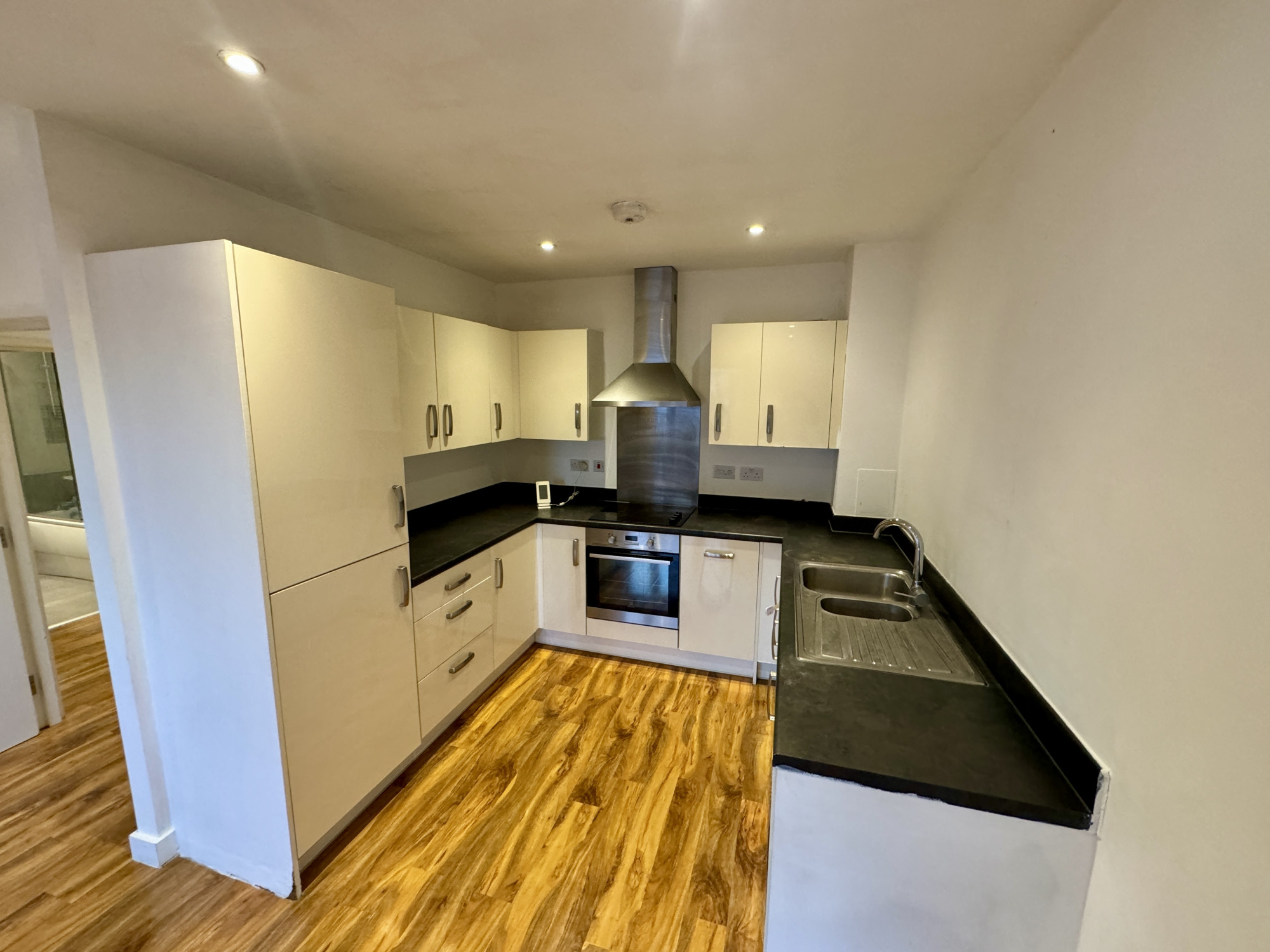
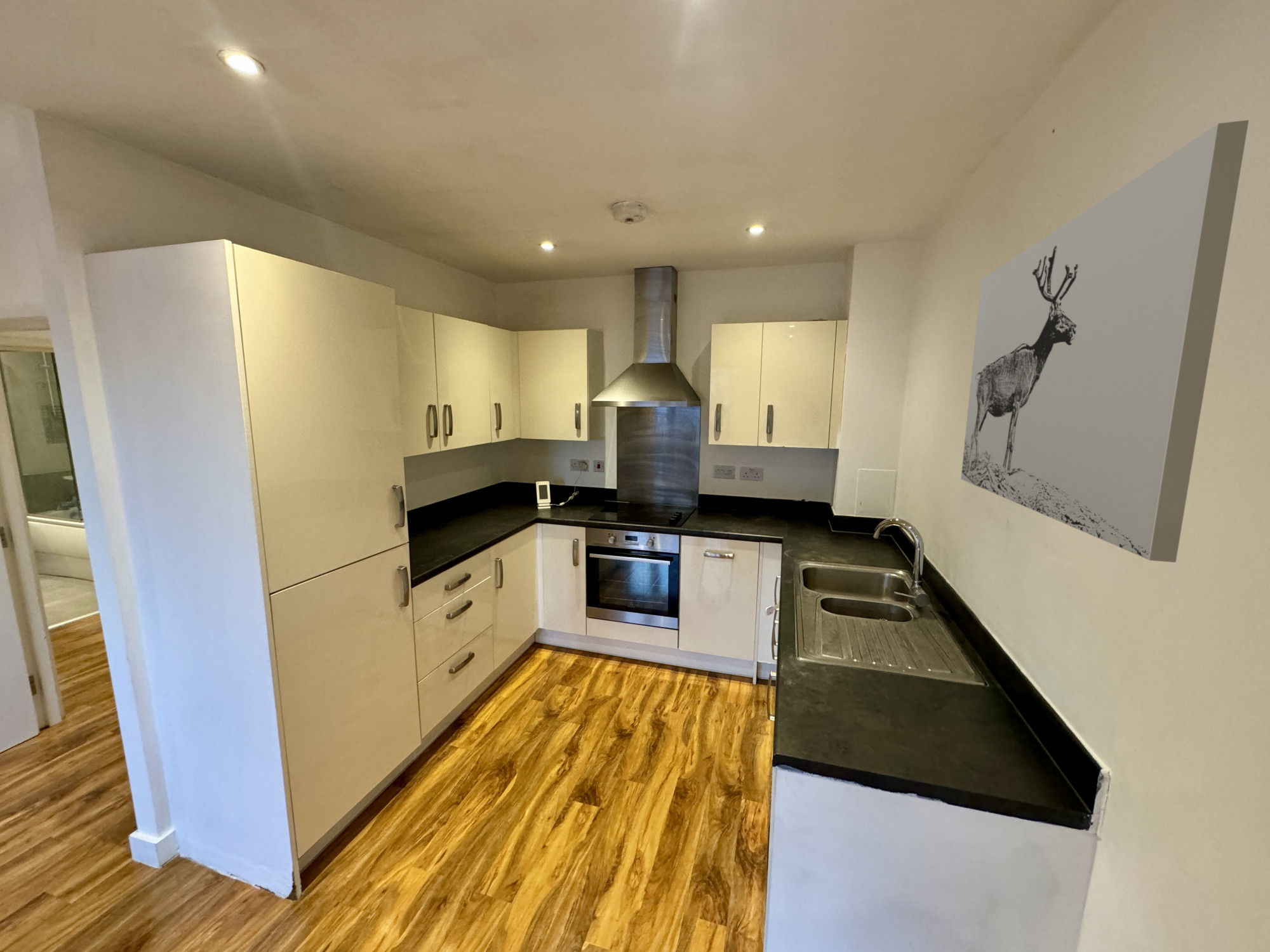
+ wall art [960,119,1249,563]
